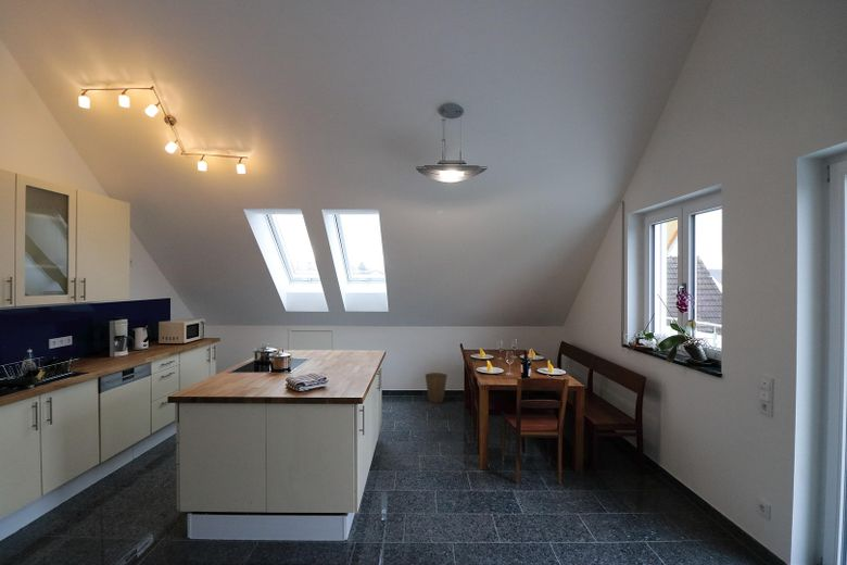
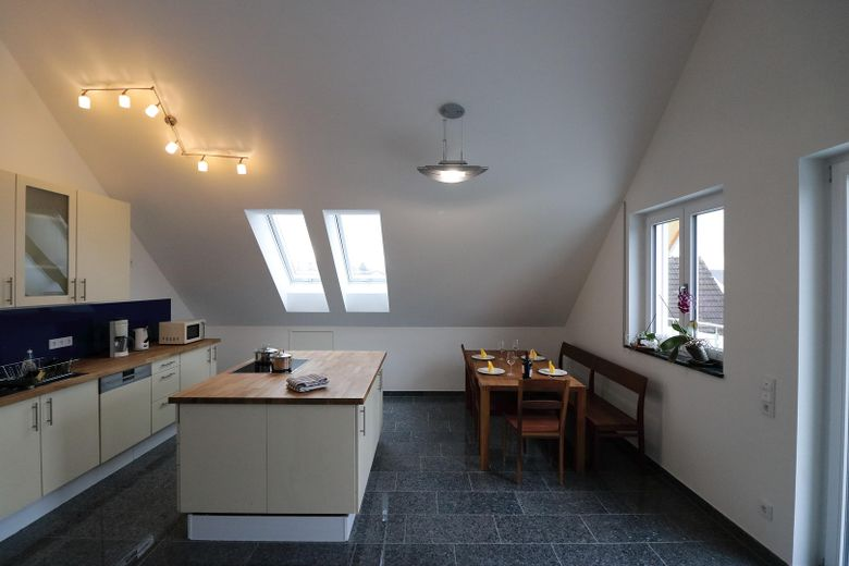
- trash can [425,372,448,404]
